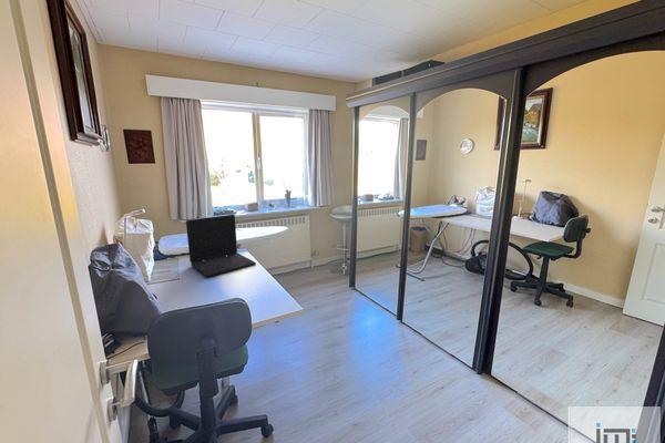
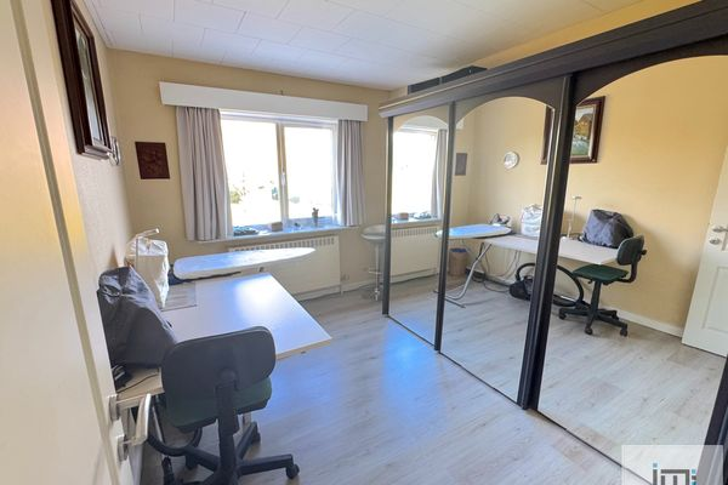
- laptop [185,214,257,278]
